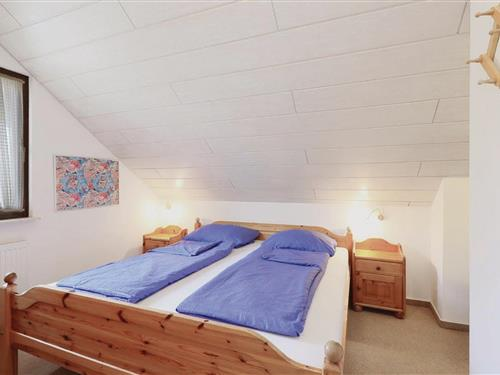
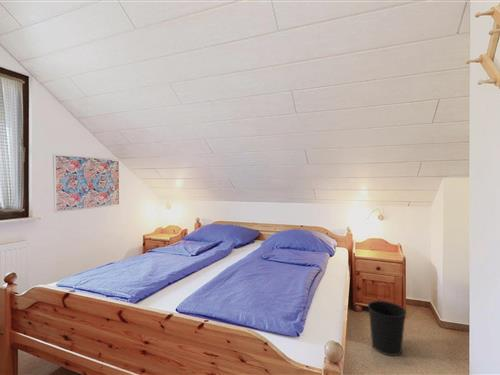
+ wastebasket [367,300,407,357]
